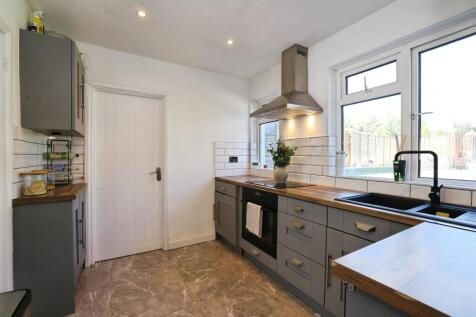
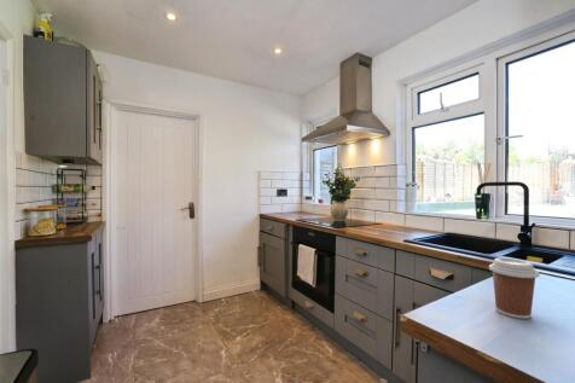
+ coffee cup [488,256,540,320]
